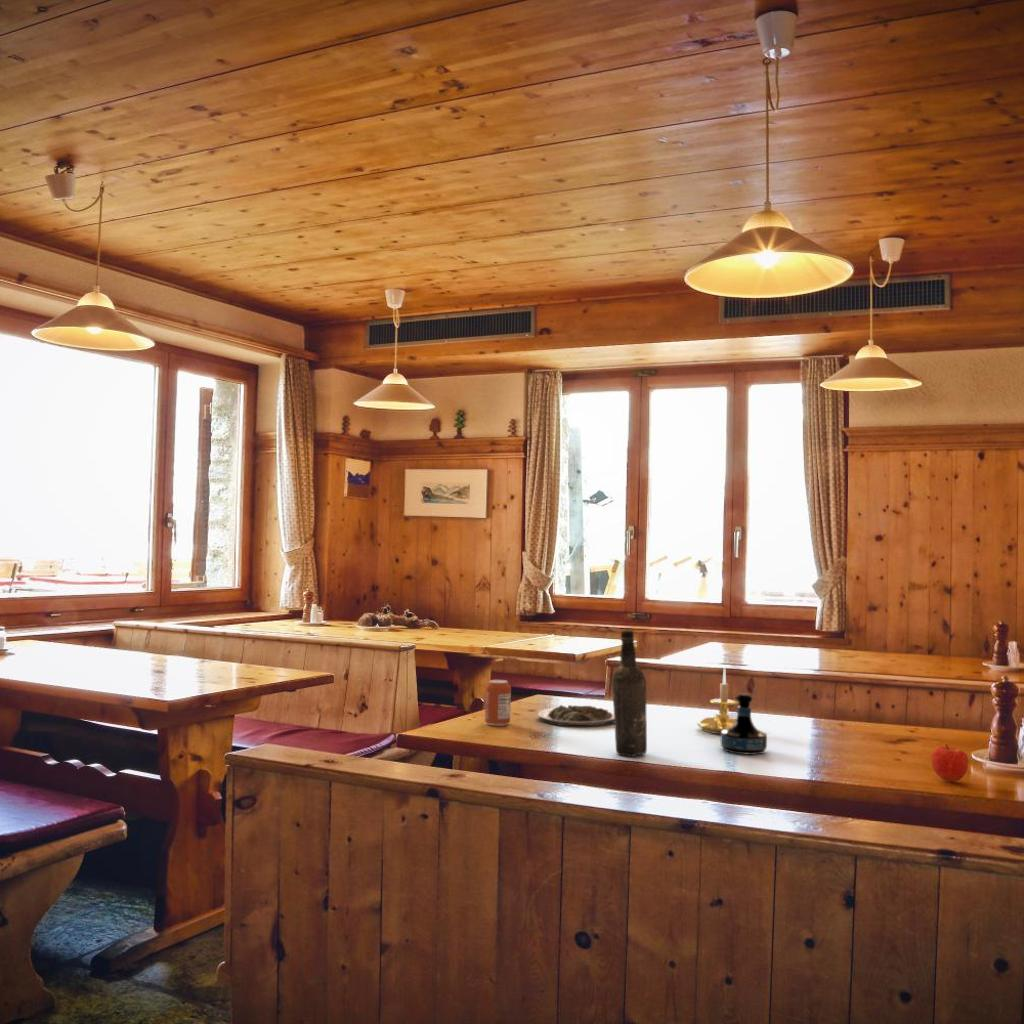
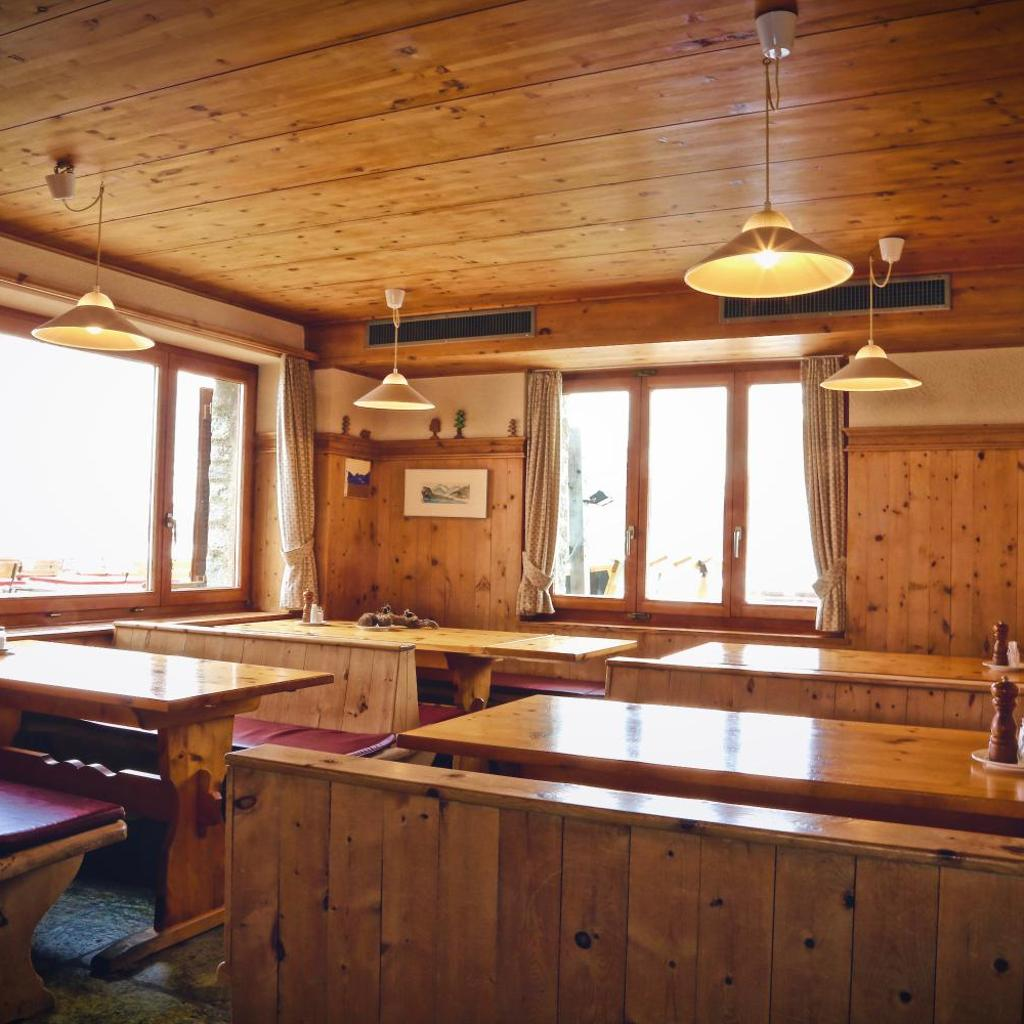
- can [484,679,512,727]
- beer bottle [611,629,648,758]
- fruit [930,743,970,783]
- plate [537,704,614,727]
- tequila bottle [720,692,768,756]
- candle holder [696,666,739,735]
